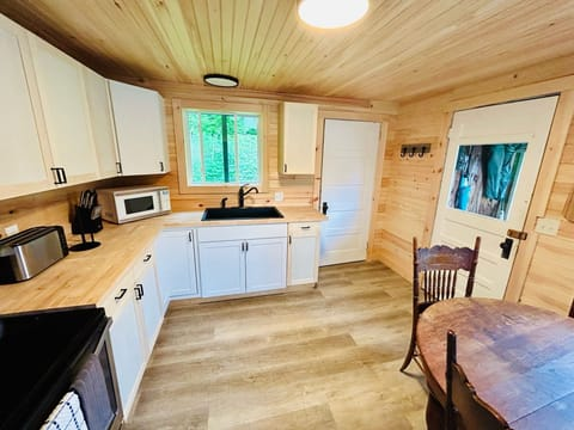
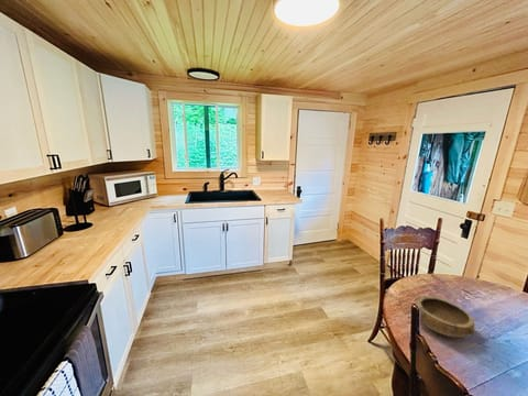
+ bowl [415,295,476,338]
